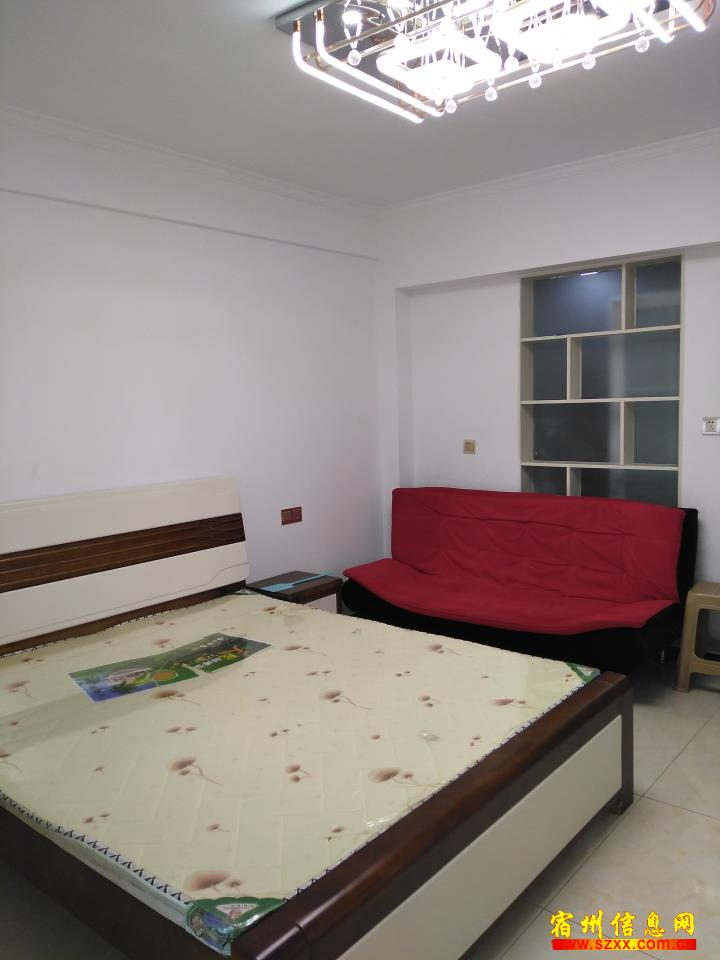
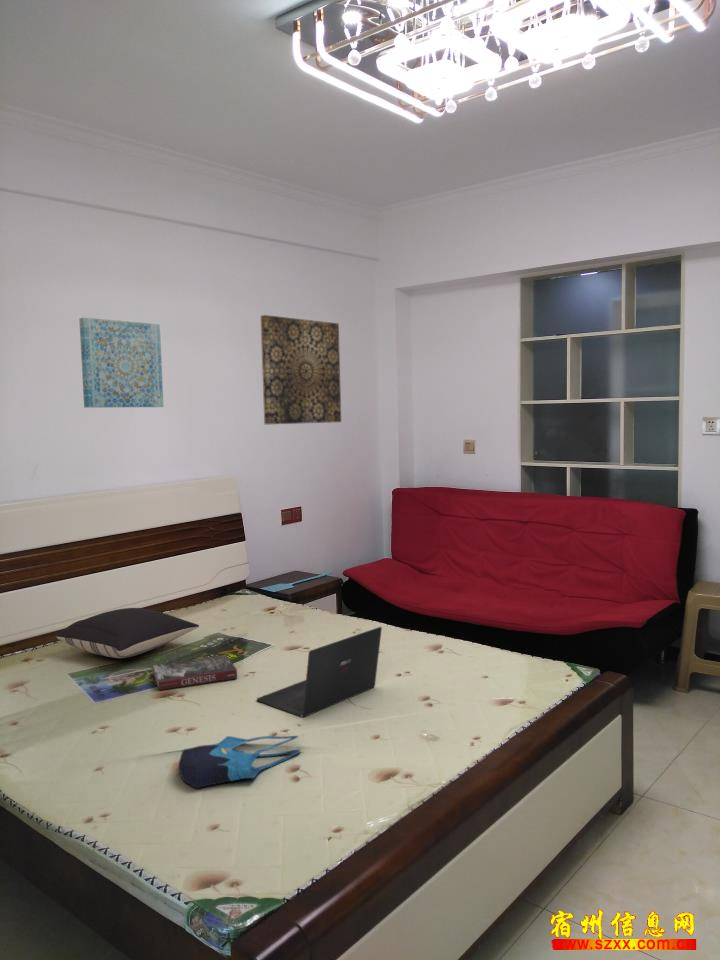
+ laptop [256,626,383,718]
+ wall art [260,314,342,425]
+ wall art [78,317,165,409]
+ book [152,654,238,691]
+ tote bag [178,735,301,789]
+ pillow [55,607,200,659]
